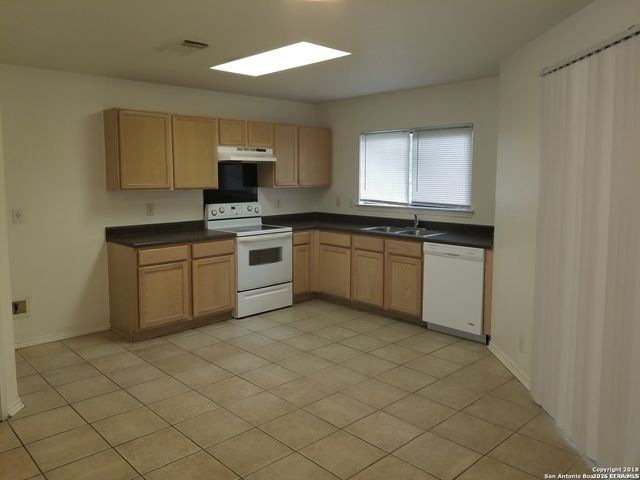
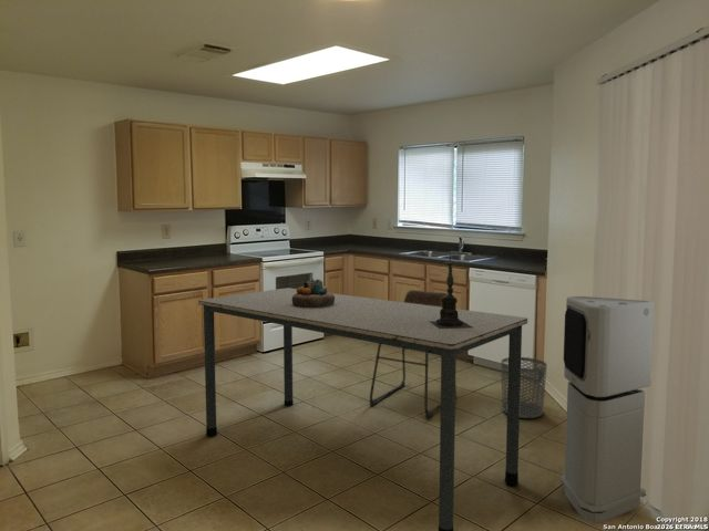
+ dining table [197,287,528,531]
+ waste bin [500,356,548,419]
+ decorative bowl [292,278,335,308]
+ candle holder [429,251,473,329]
+ chair [368,289,458,419]
+ air purifier [559,295,656,524]
